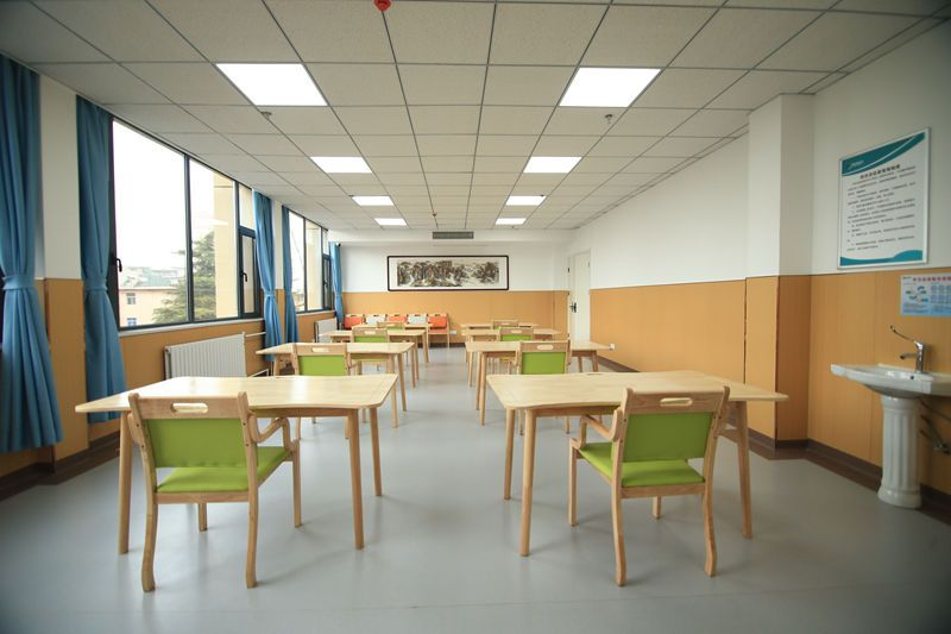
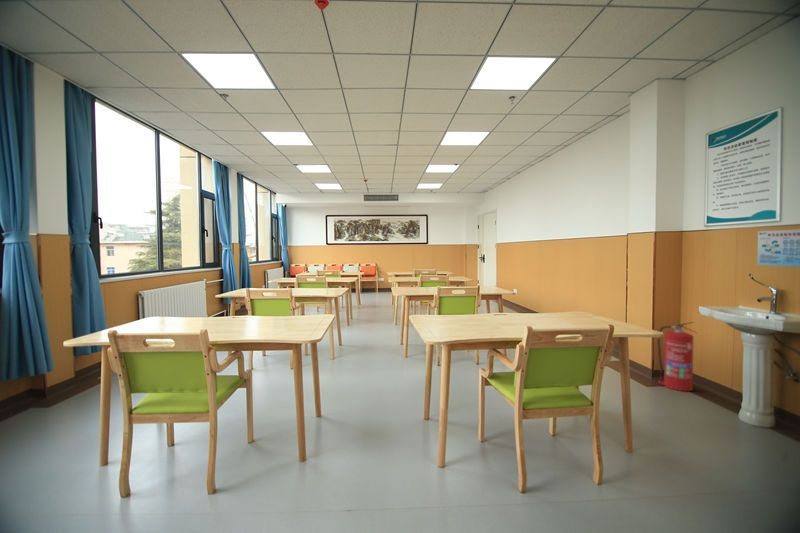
+ fire extinguisher [656,321,698,392]
